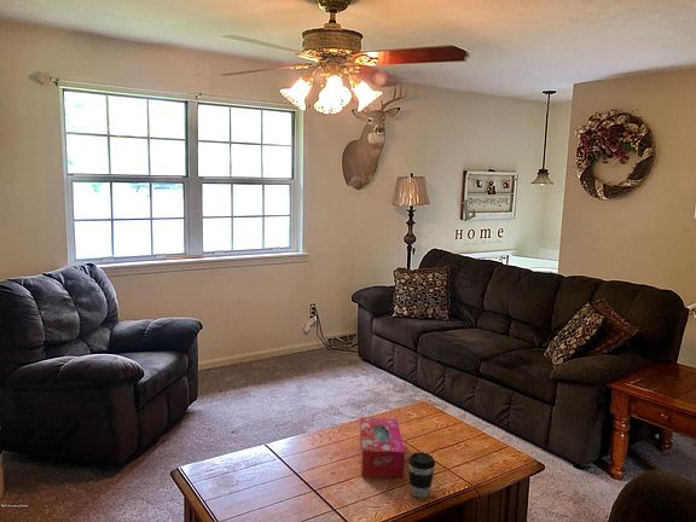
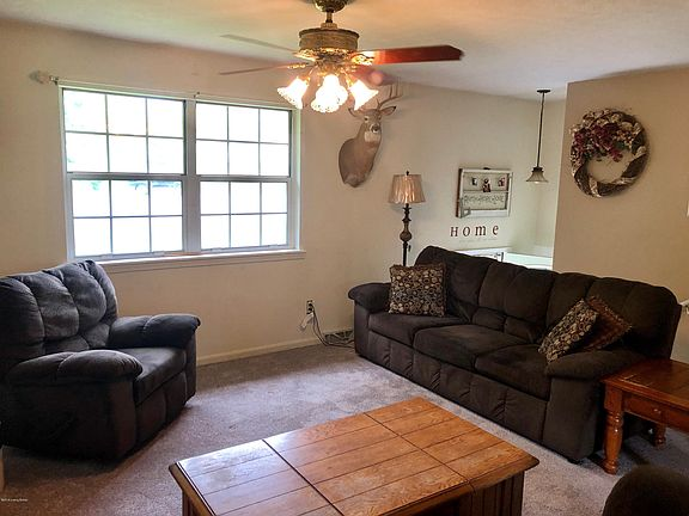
- tissue box [359,417,406,480]
- coffee cup [407,451,436,499]
